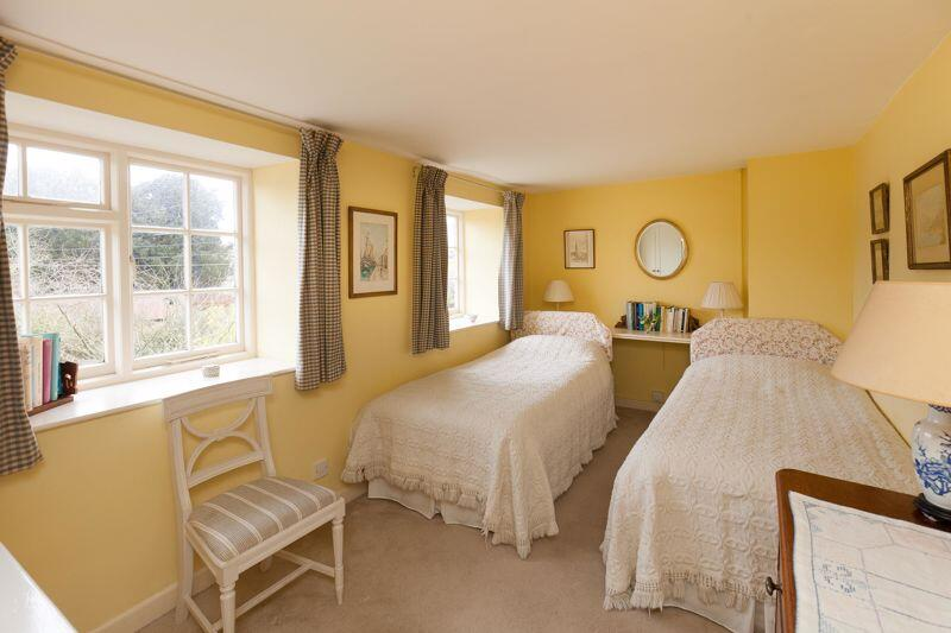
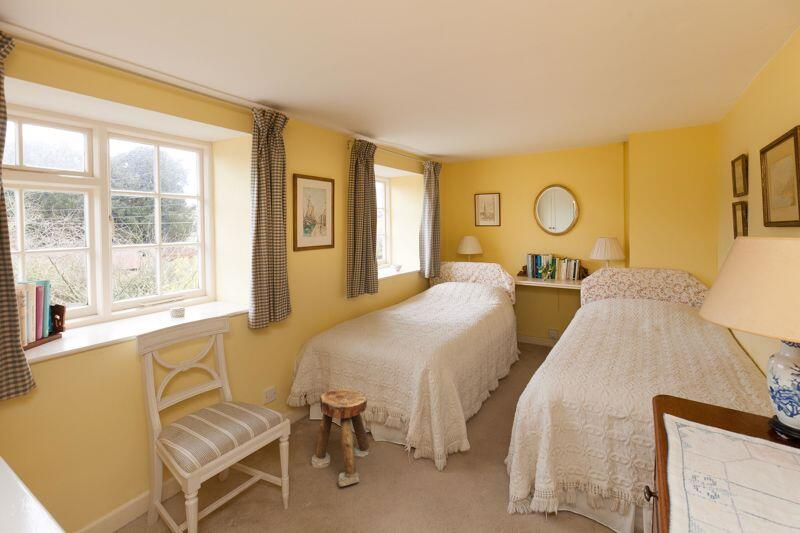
+ stool [310,388,370,488]
